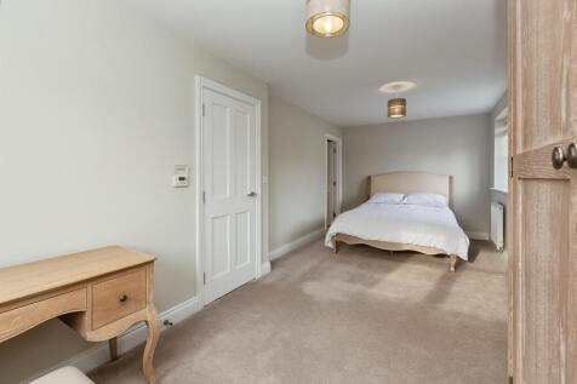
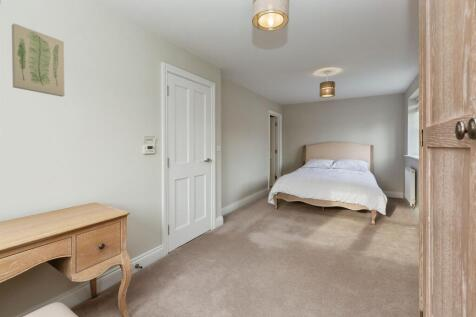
+ wall art [11,22,65,98]
